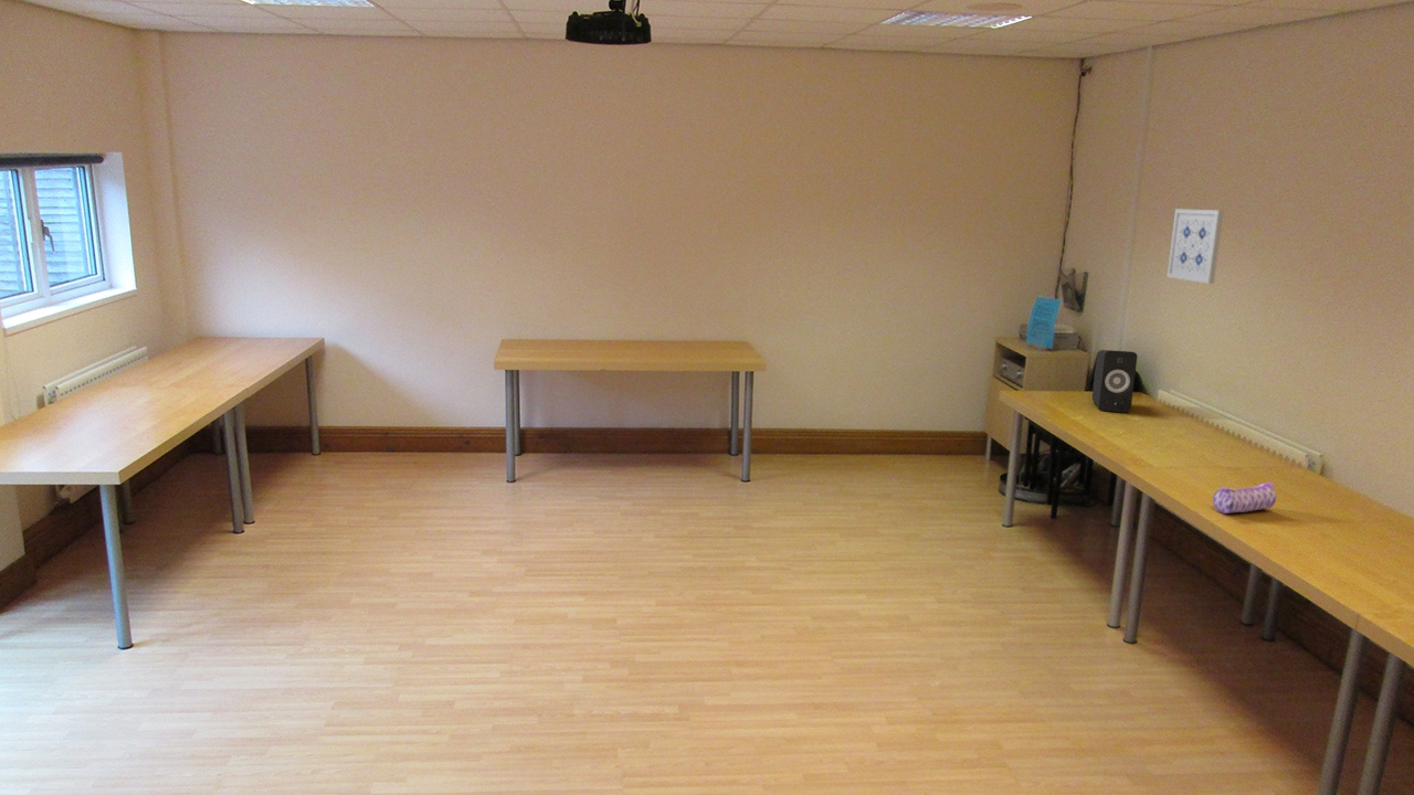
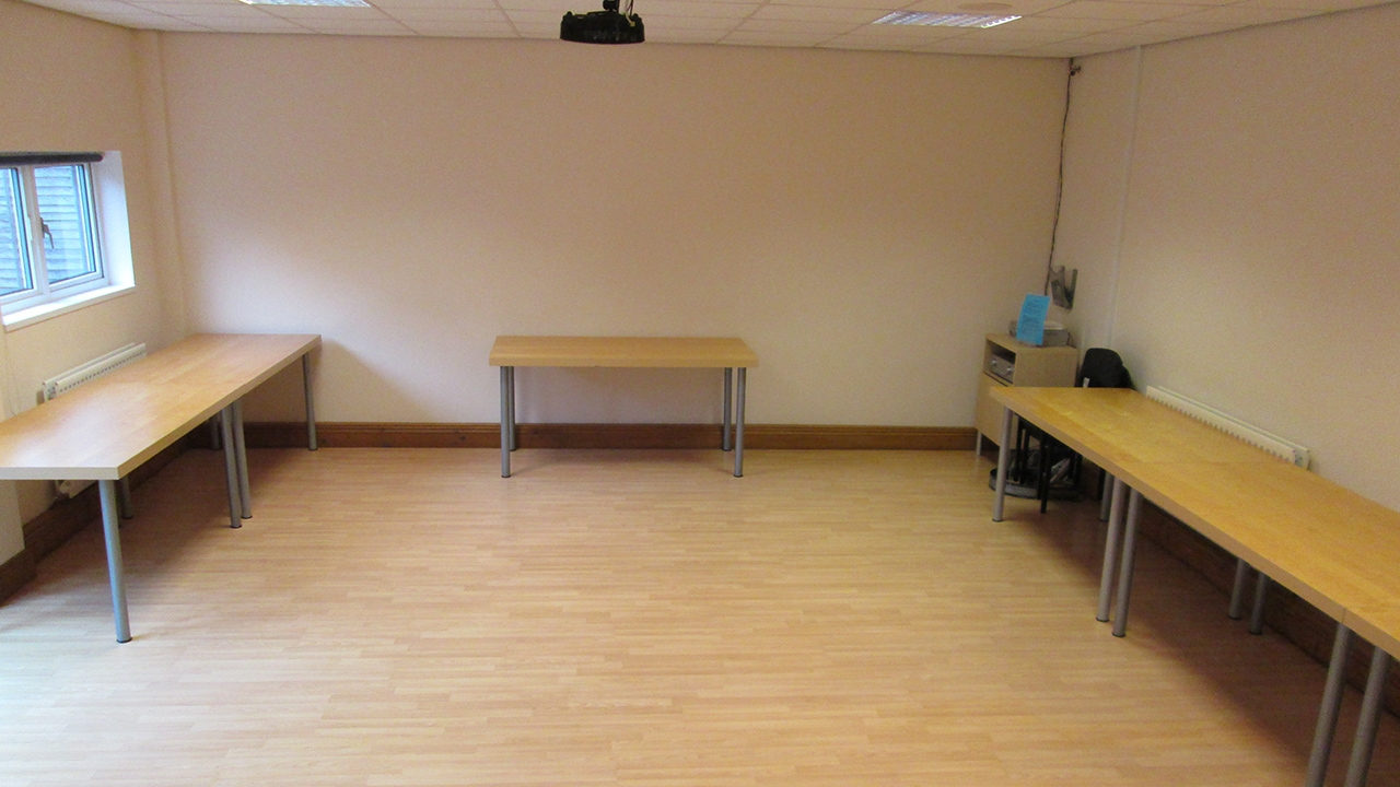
- wall art [1165,208,1225,285]
- pencil case [1212,481,1277,515]
- speaker [1091,349,1138,413]
